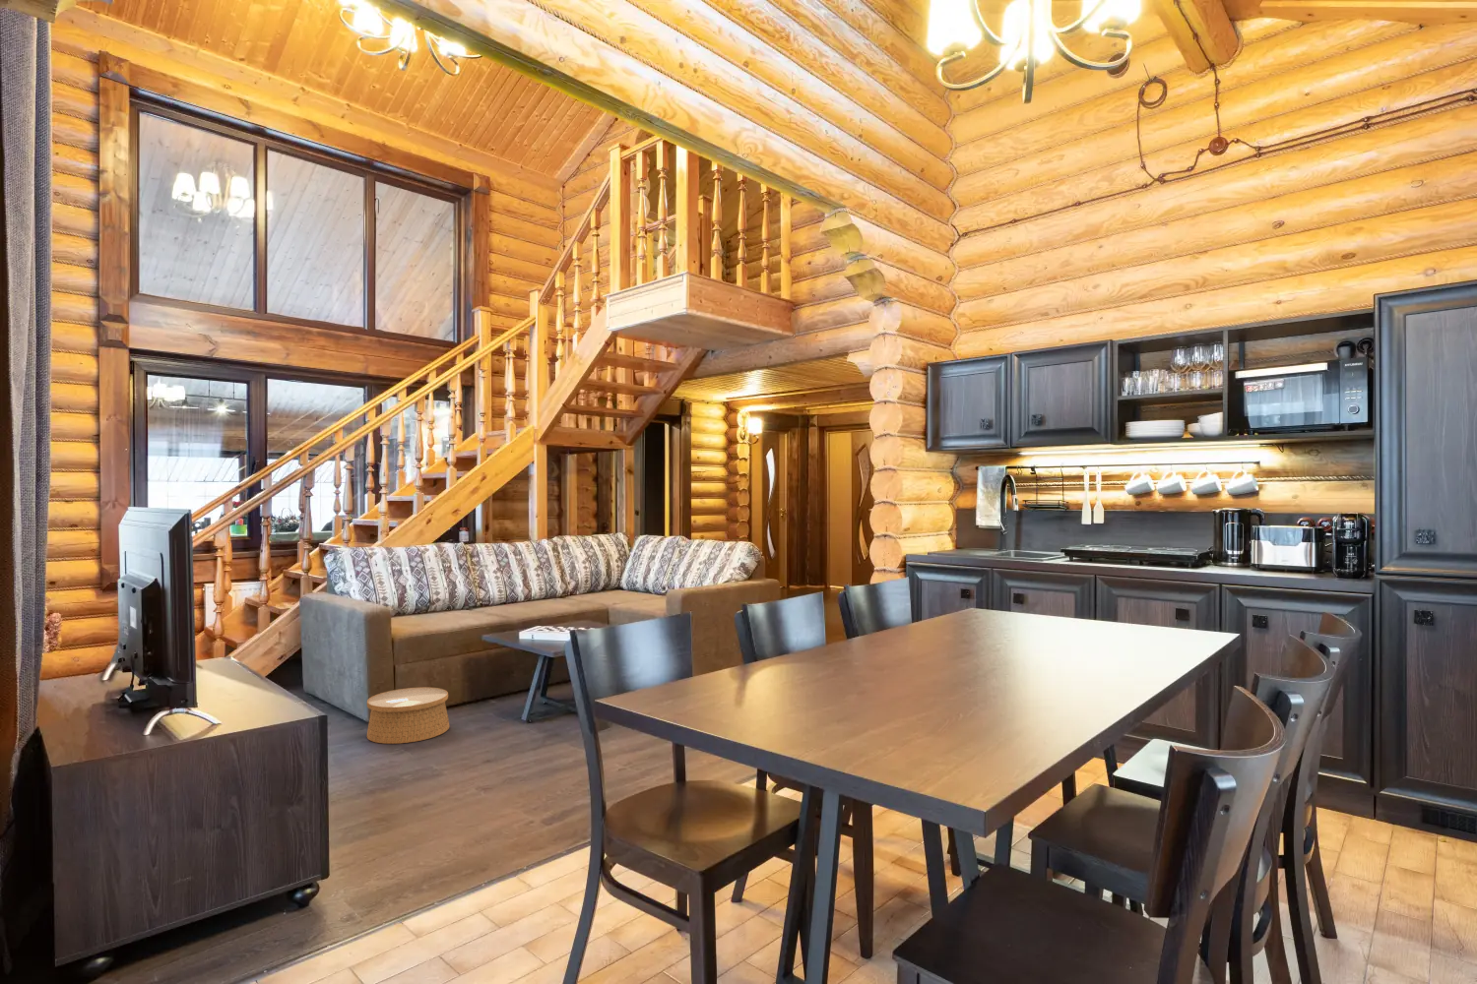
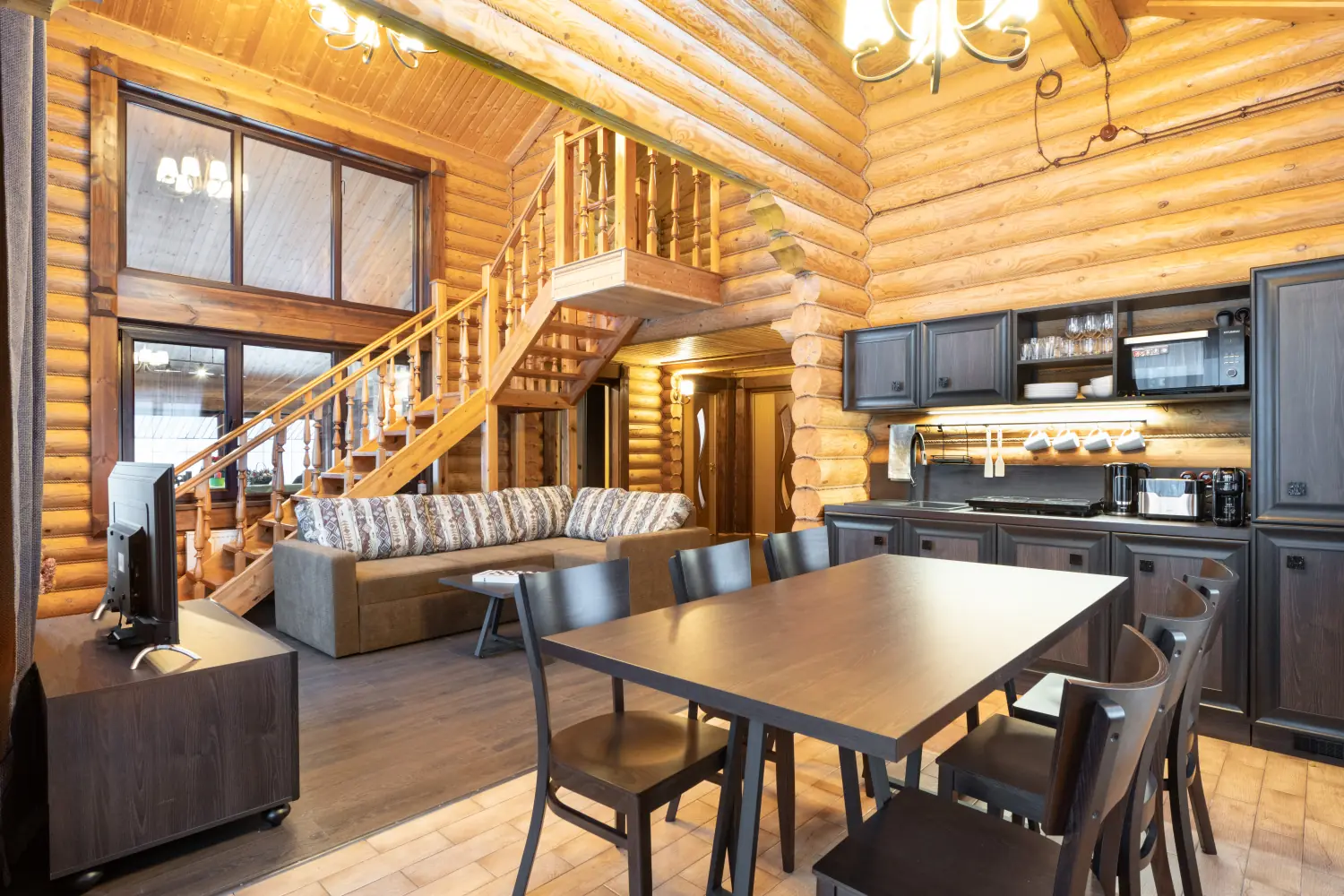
- woven basket [366,686,451,745]
